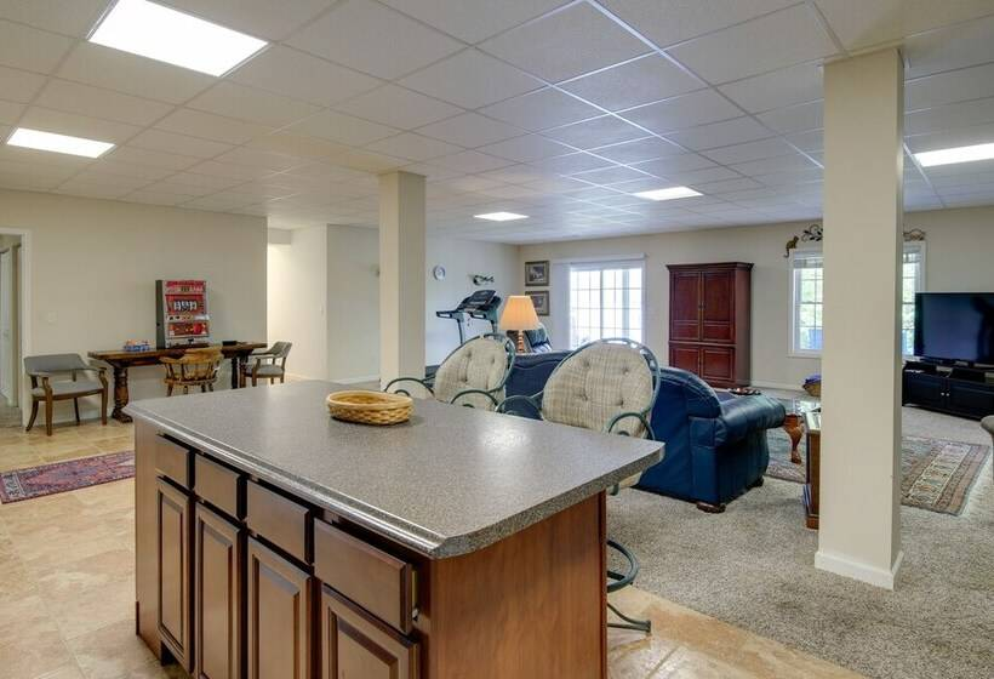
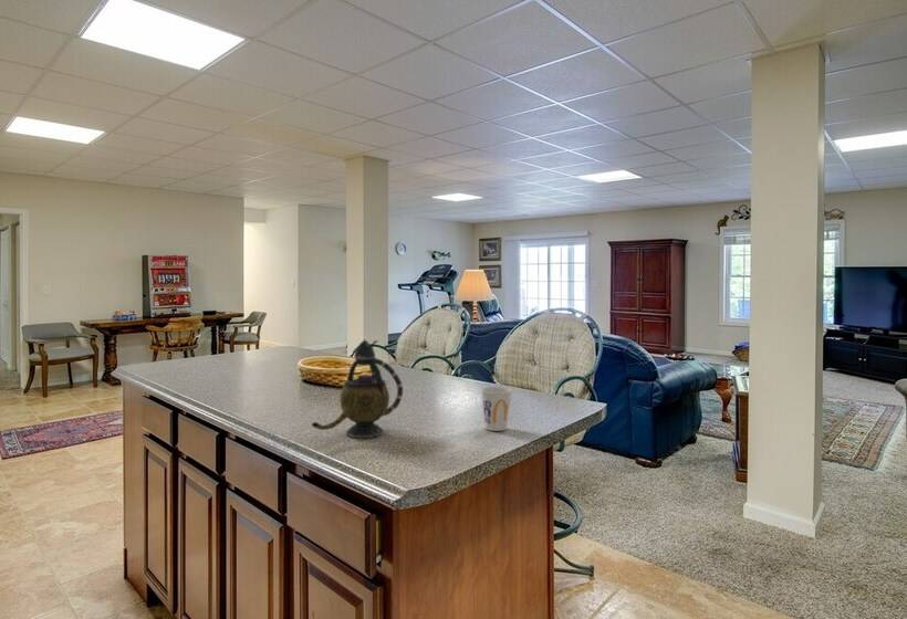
+ teapot [311,338,404,439]
+ cup [480,386,513,432]
